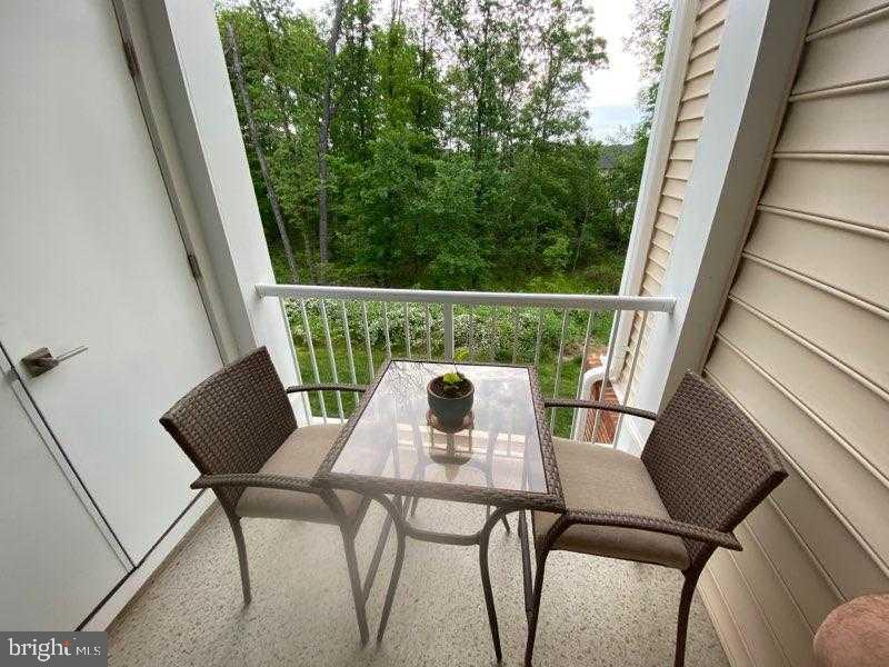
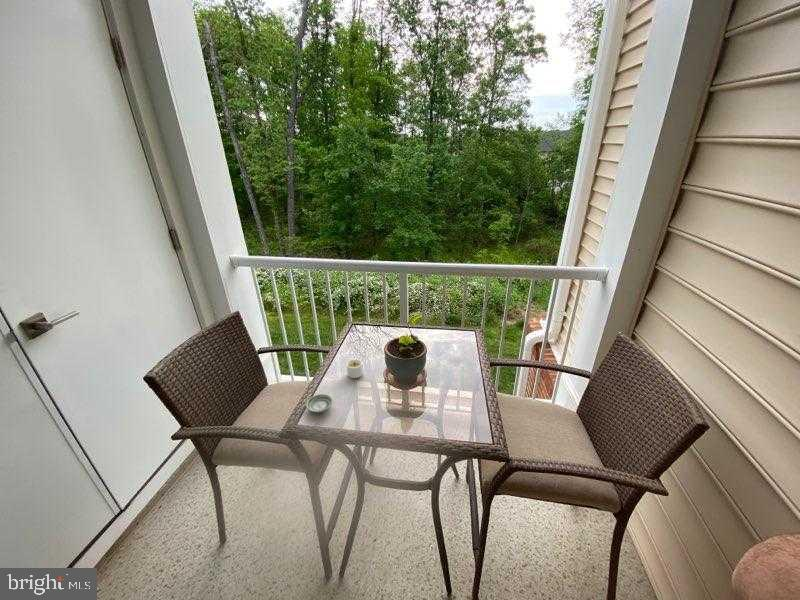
+ saucer [305,393,334,414]
+ candle [346,358,364,379]
